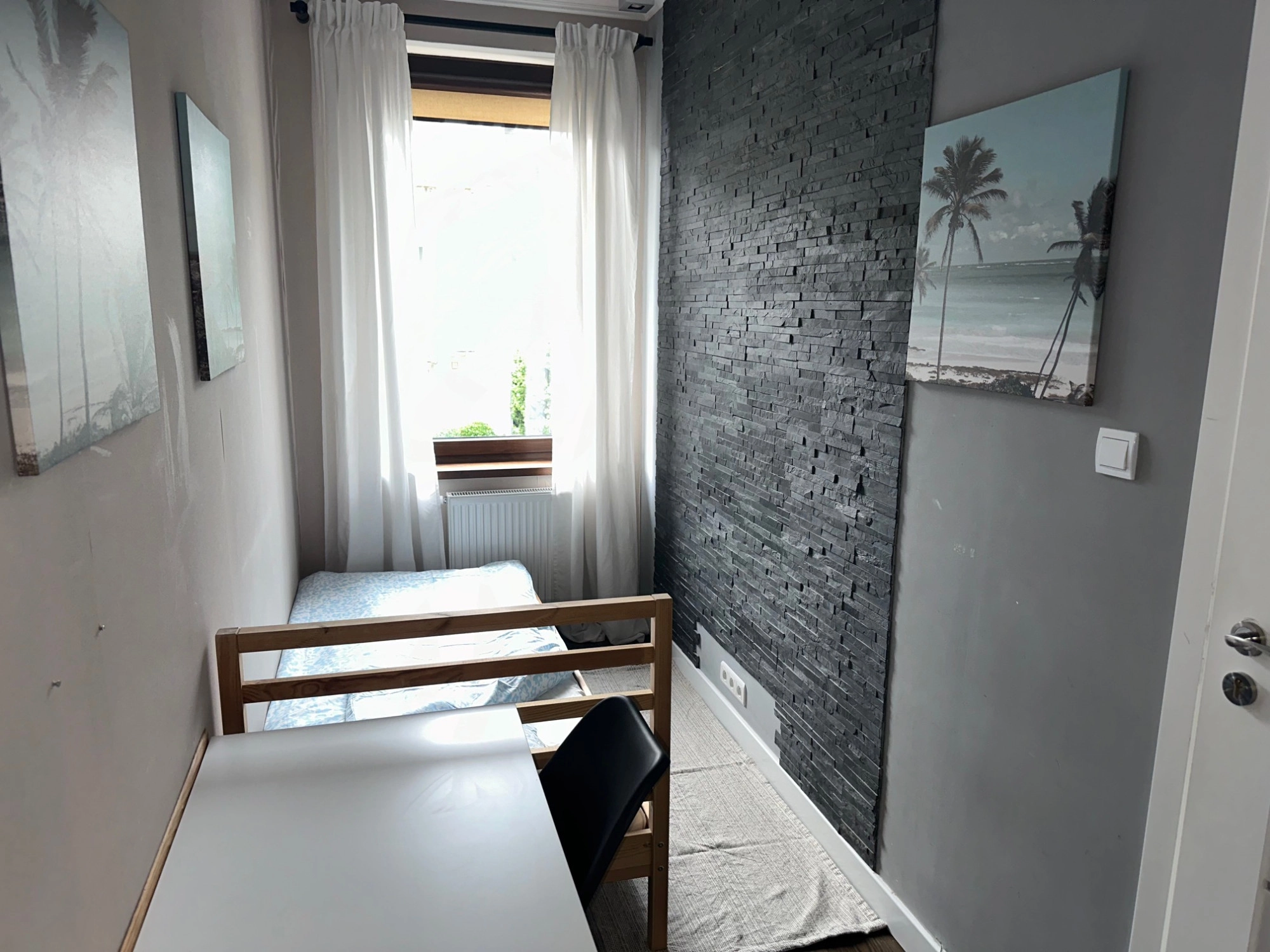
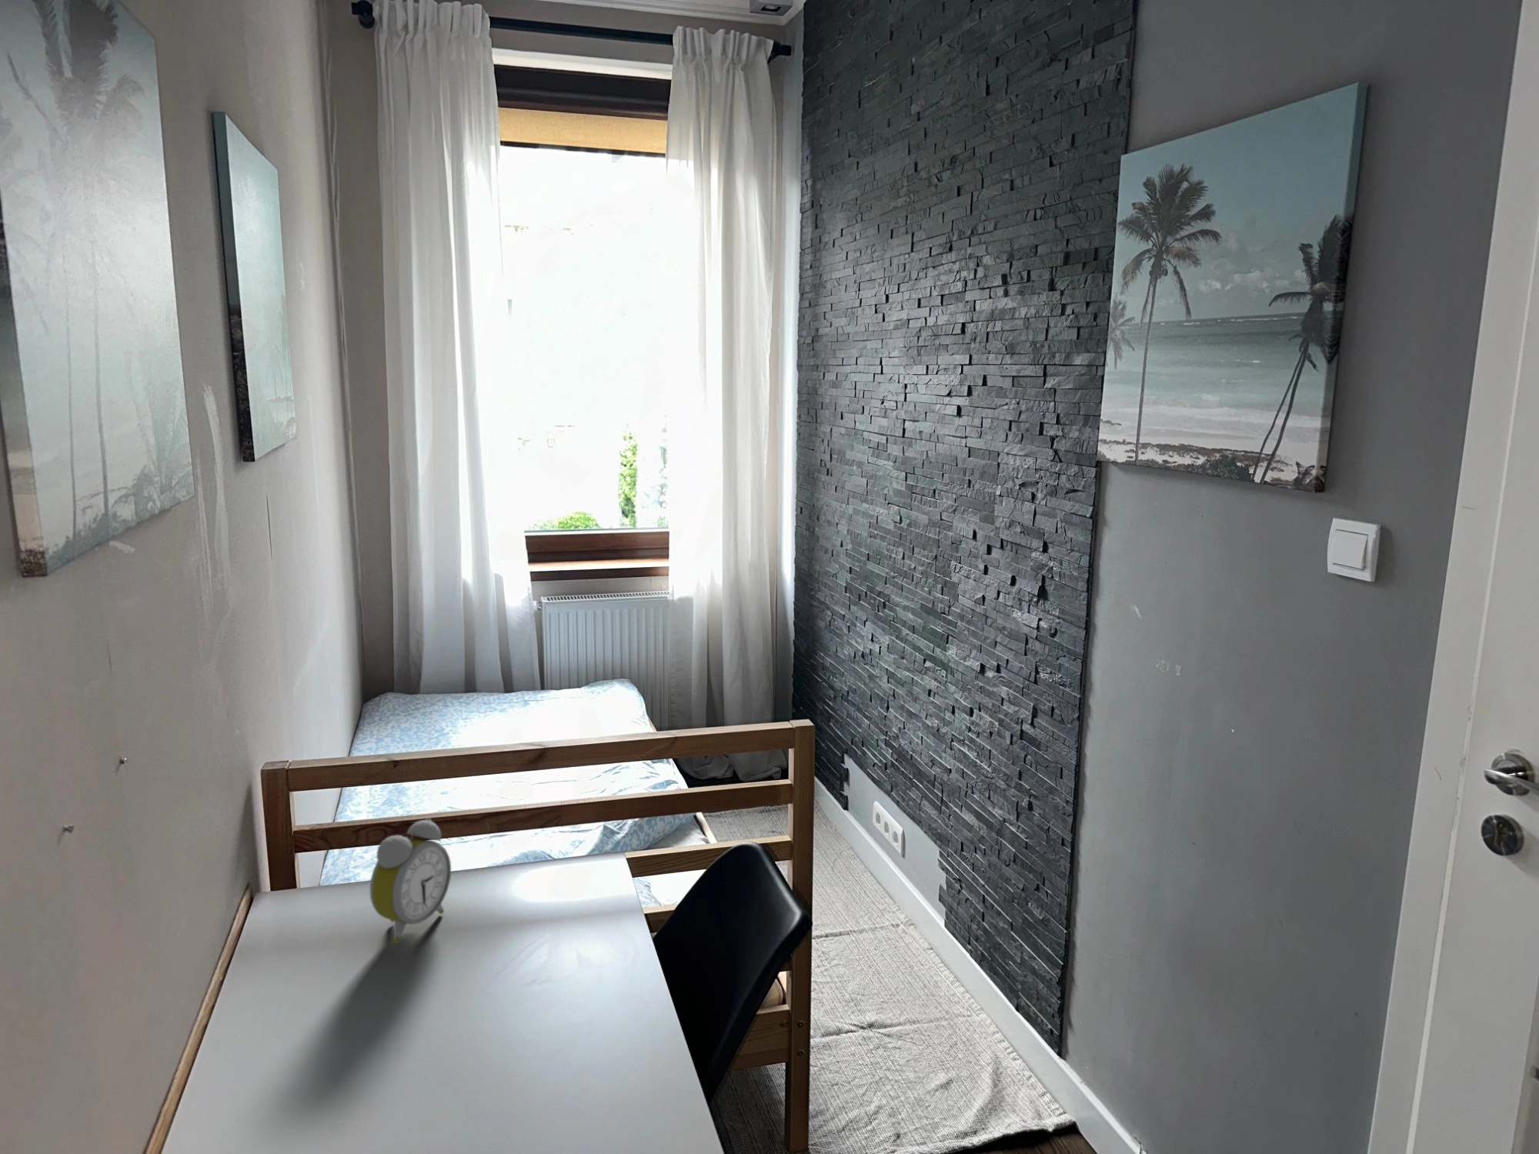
+ alarm clock [370,818,452,944]
